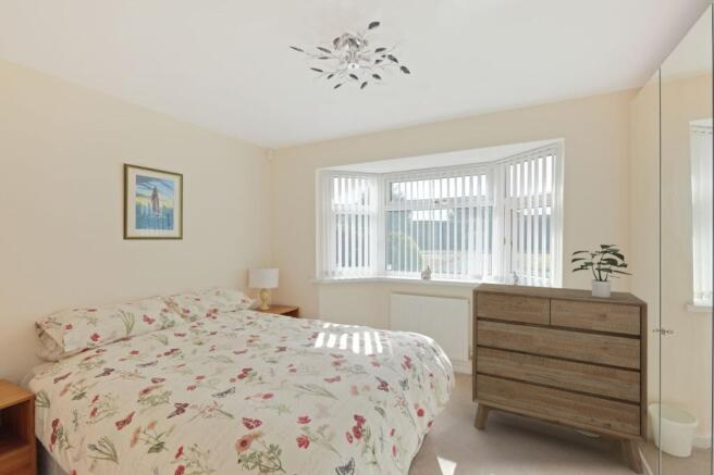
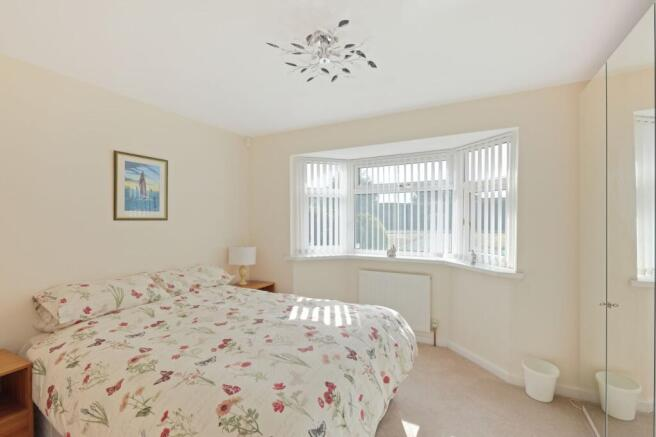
- potted plant [570,243,632,298]
- dresser [471,282,649,475]
